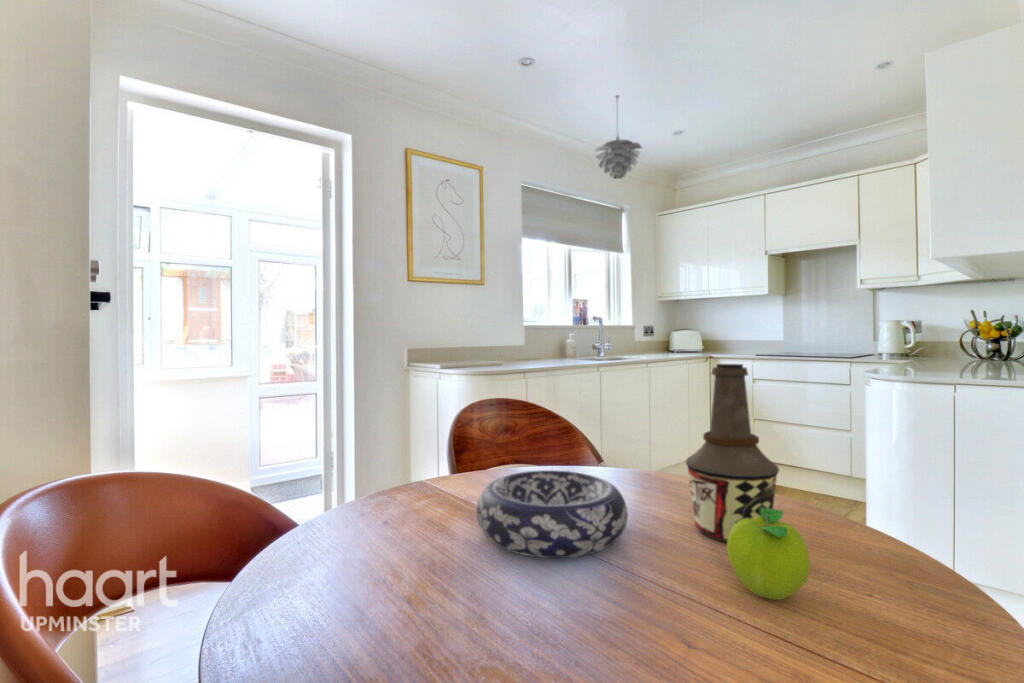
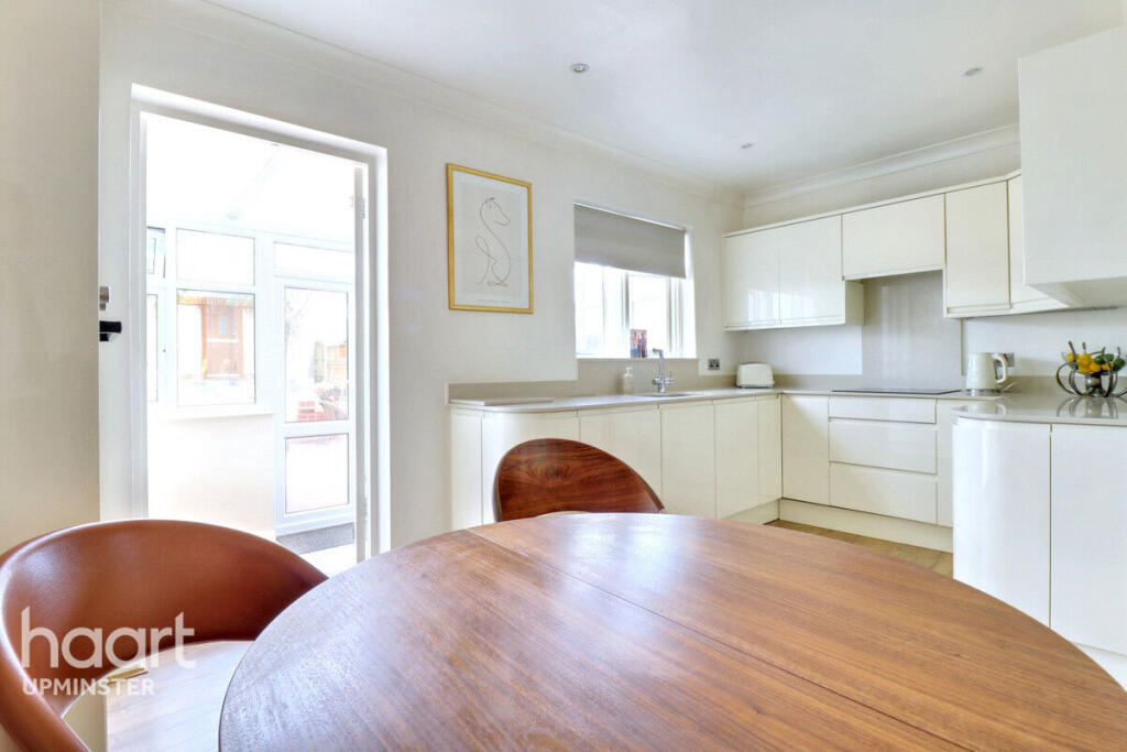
- fruit [726,508,811,601]
- pendant light [594,94,643,180]
- decorative bowl [476,469,629,559]
- bottle [684,363,780,543]
